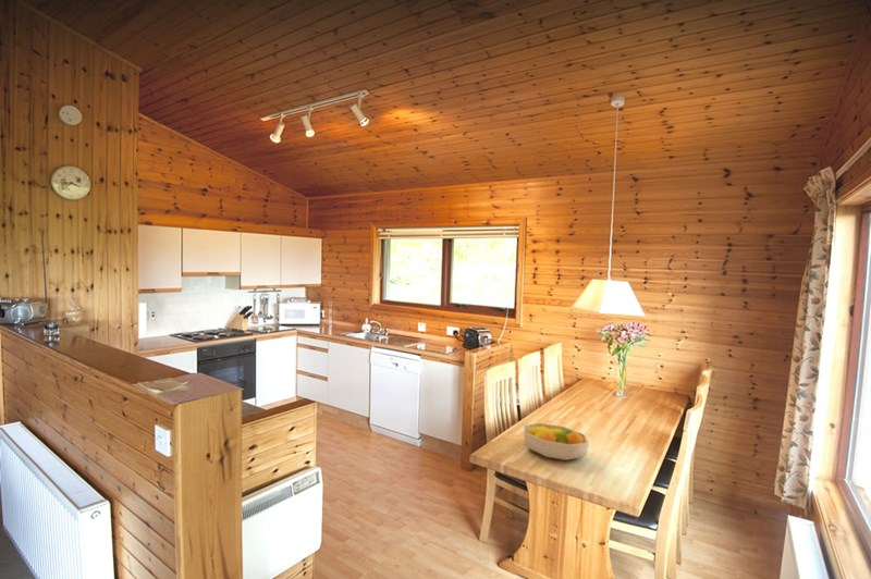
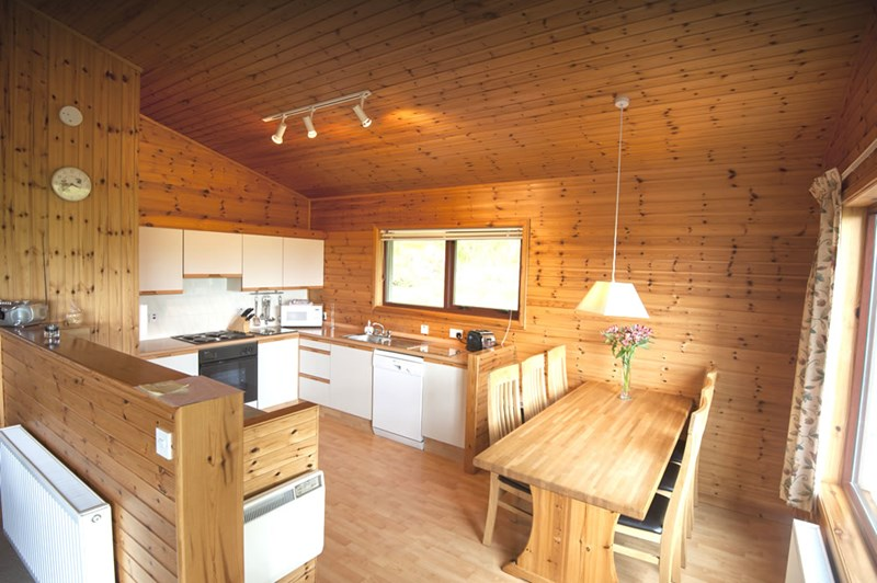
- fruit bowl [522,421,590,461]
